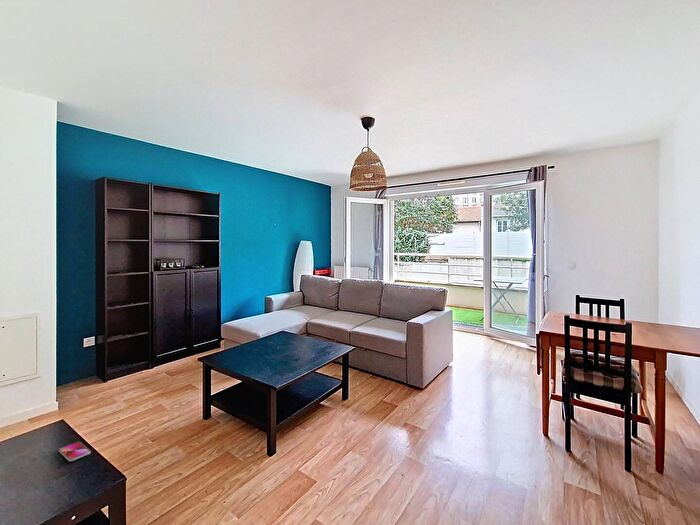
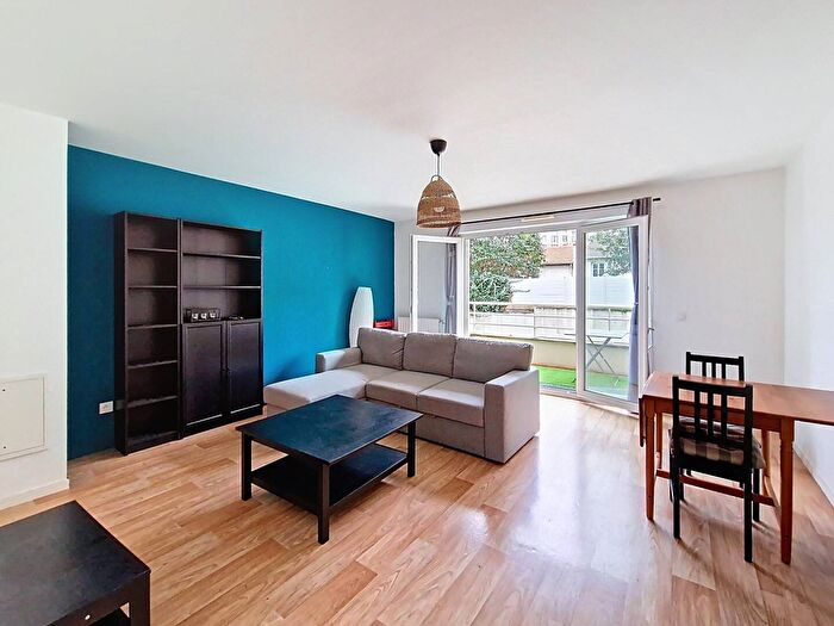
- smartphone [58,441,91,462]
